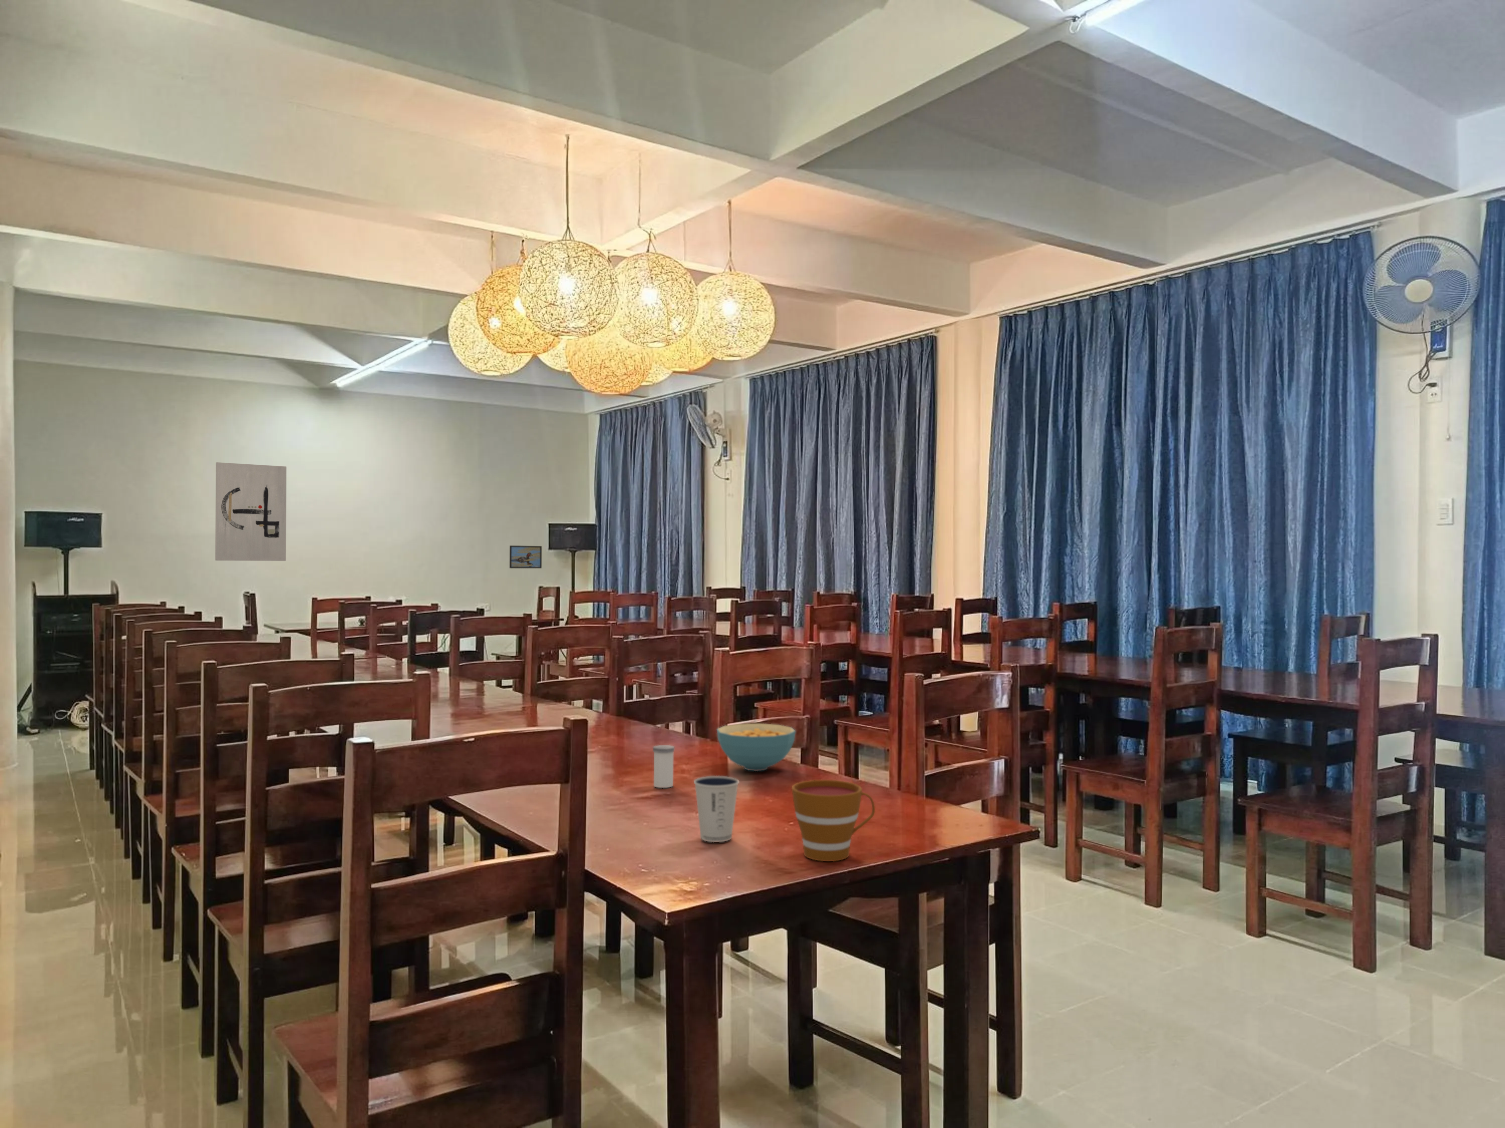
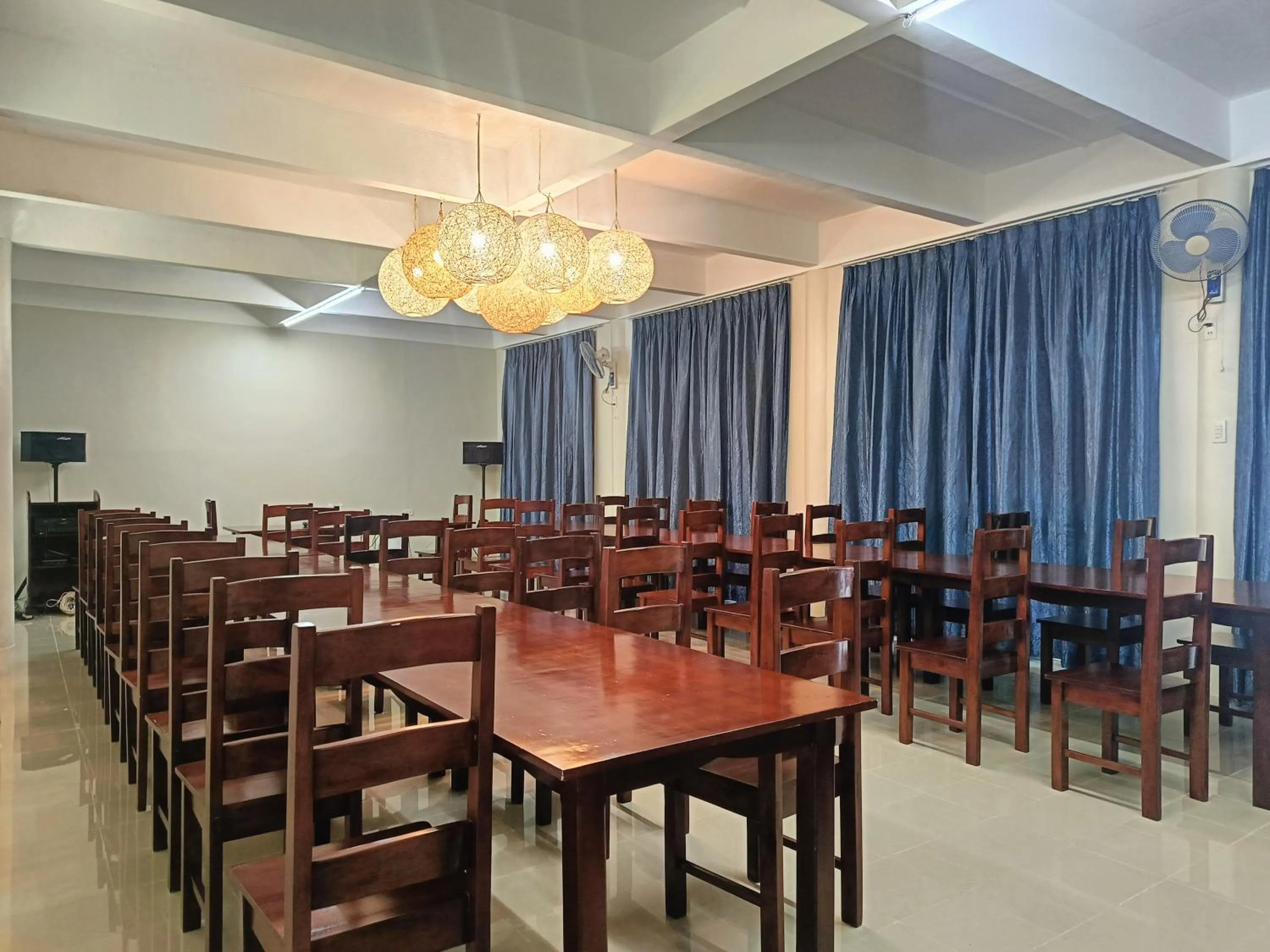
- cereal bowl [717,723,796,771]
- cup [792,780,876,861]
- dixie cup [693,776,739,842]
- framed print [510,545,543,569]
- salt shaker [652,744,674,788]
- wall art [214,462,287,562]
